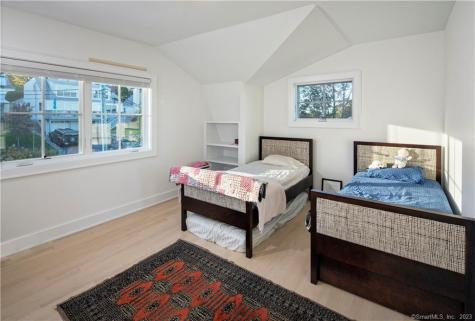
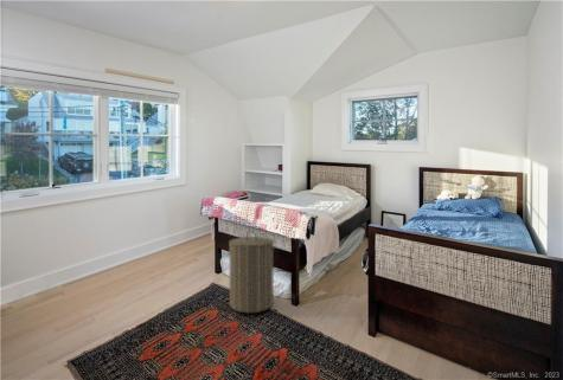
+ laundry hamper [228,230,276,314]
